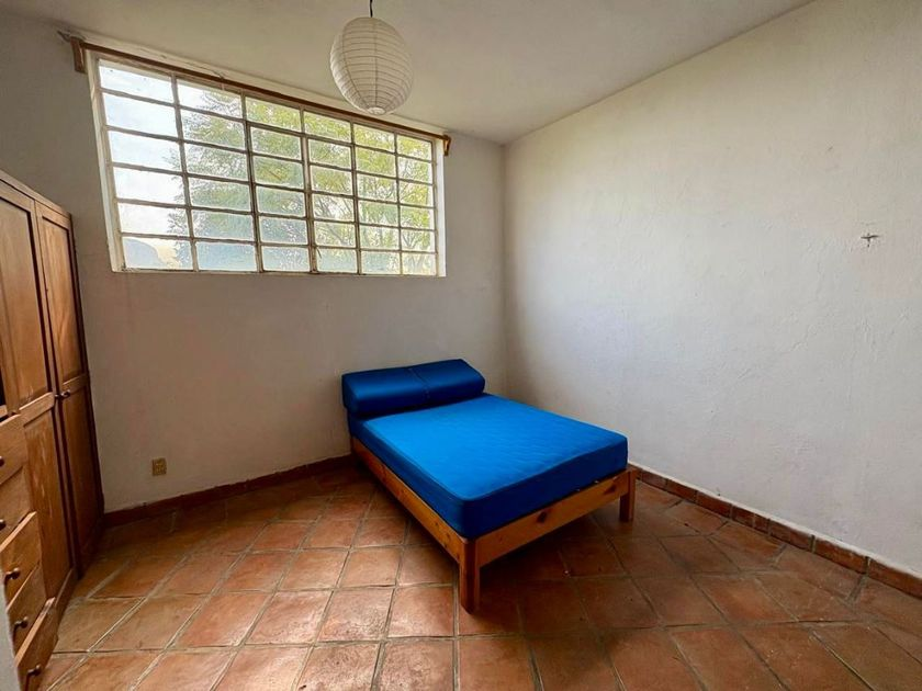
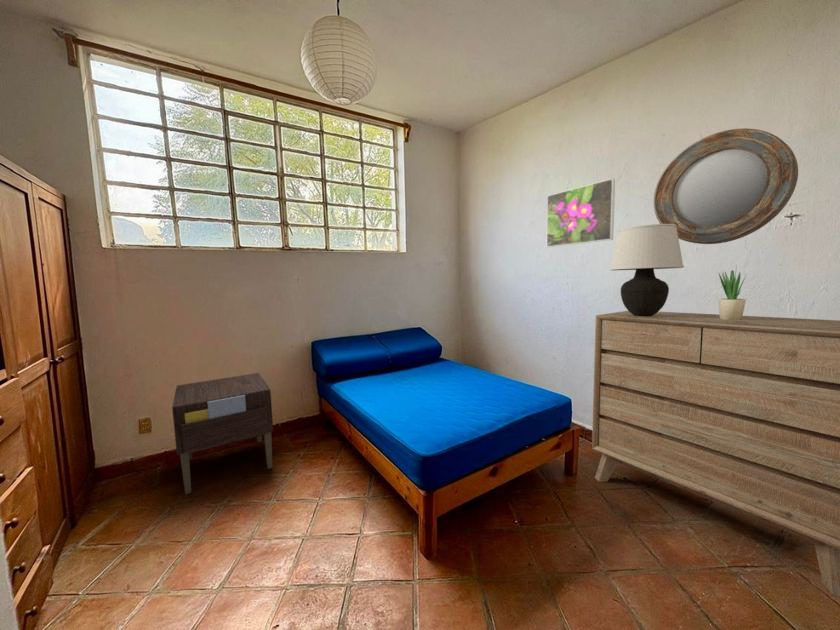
+ dresser [591,310,840,597]
+ home mirror [653,128,799,245]
+ nightstand [171,372,274,495]
+ potted plant [717,264,747,320]
+ table lamp [609,223,685,316]
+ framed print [546,177,616,248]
